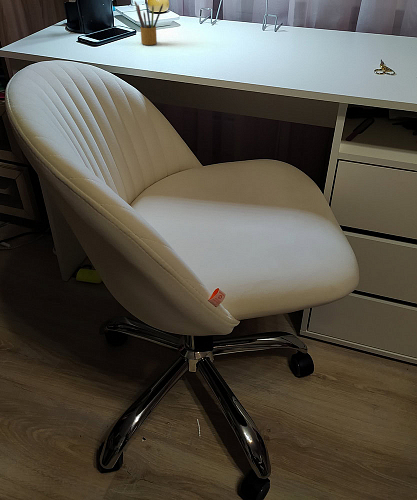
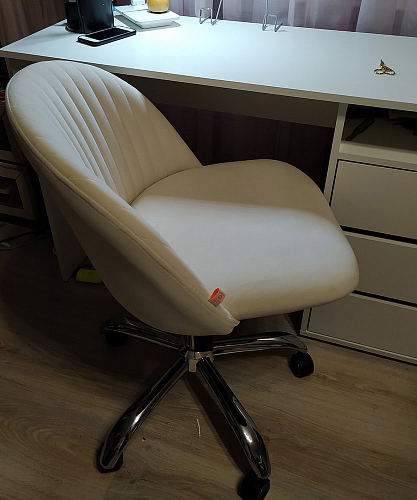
- pencil box [134,0,164,46]
